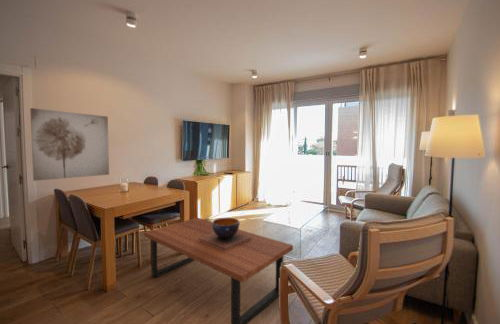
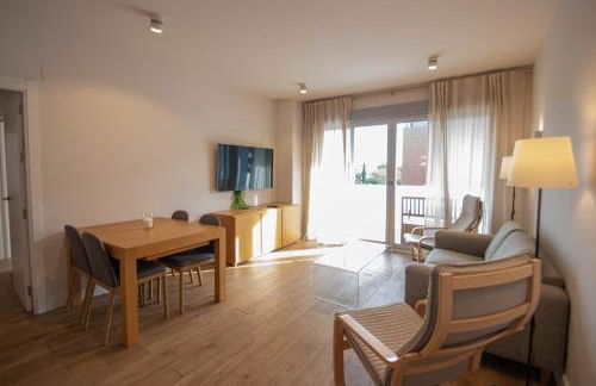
- coffee table [143,217,294,324]
- decorative bowl [199,217,252,251]
- wall art [29,107,110,182]
